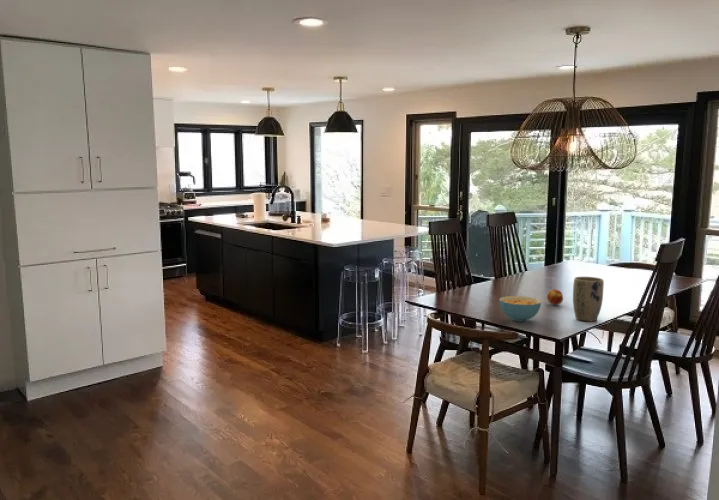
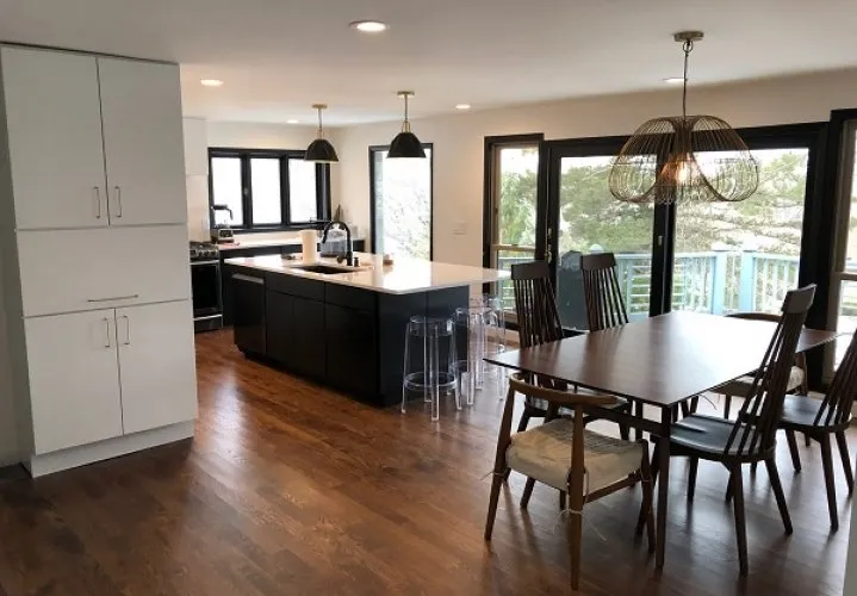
- cereal bowl [498,295,542,322]
- fruit [546,288,564,306]
- plant pot [572,276,605,322]
